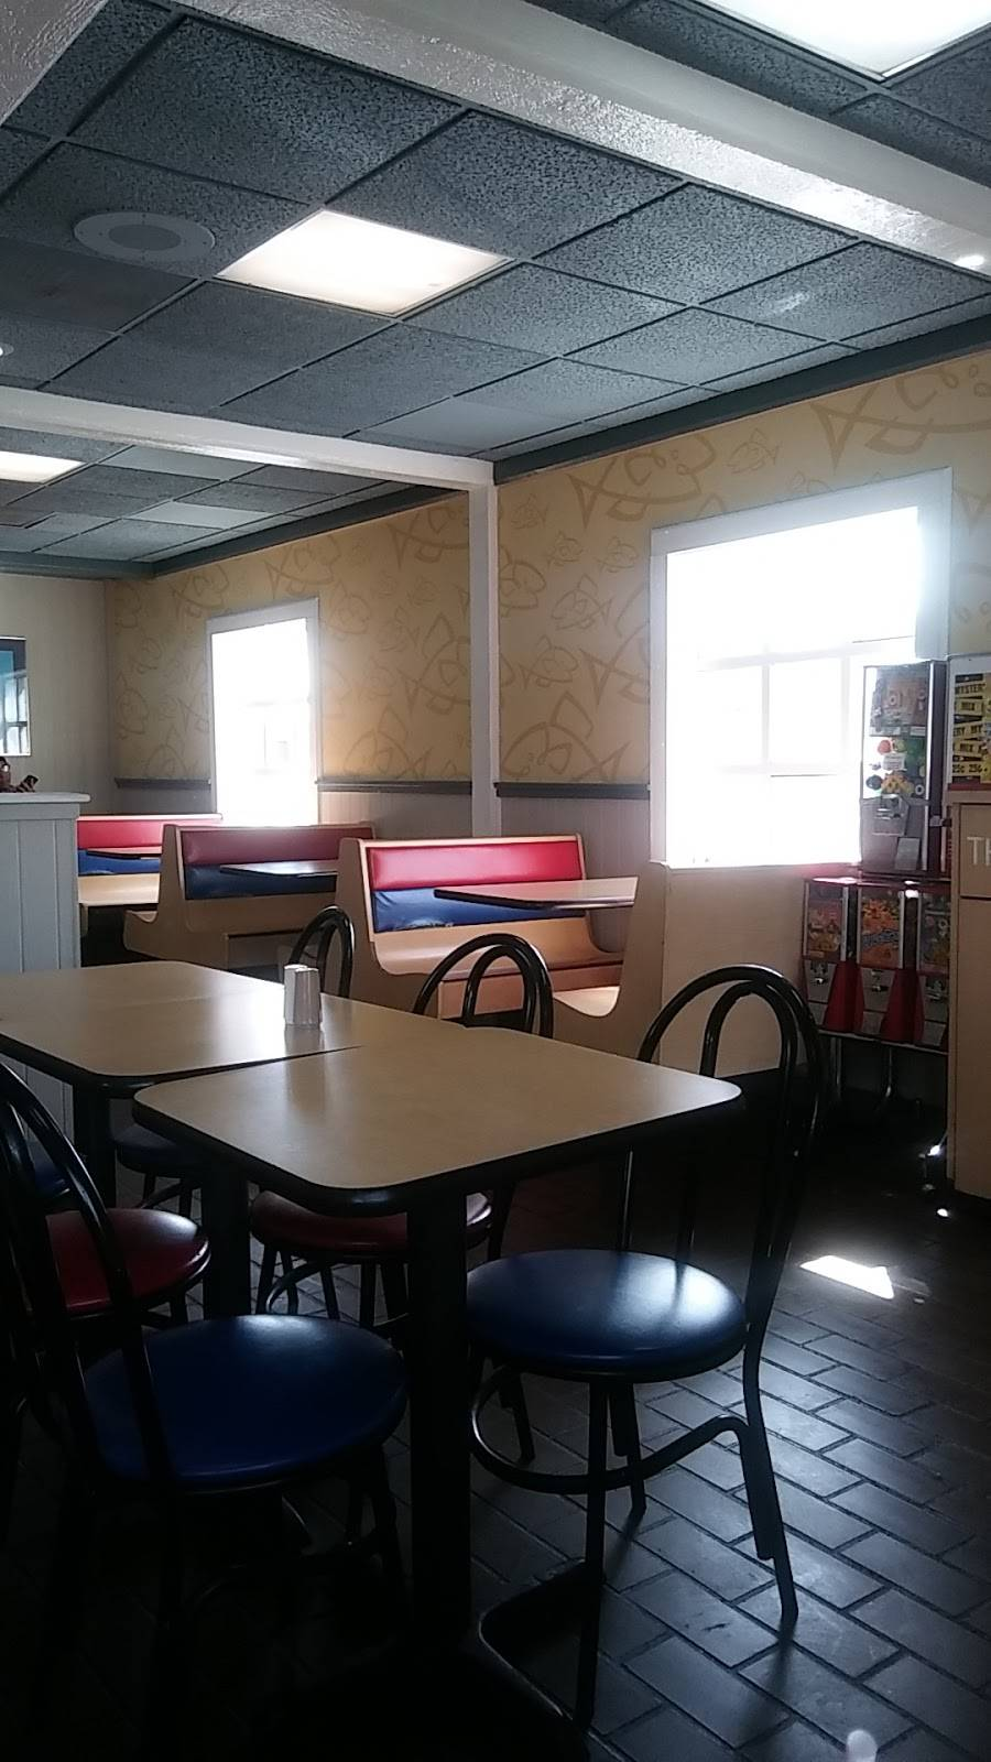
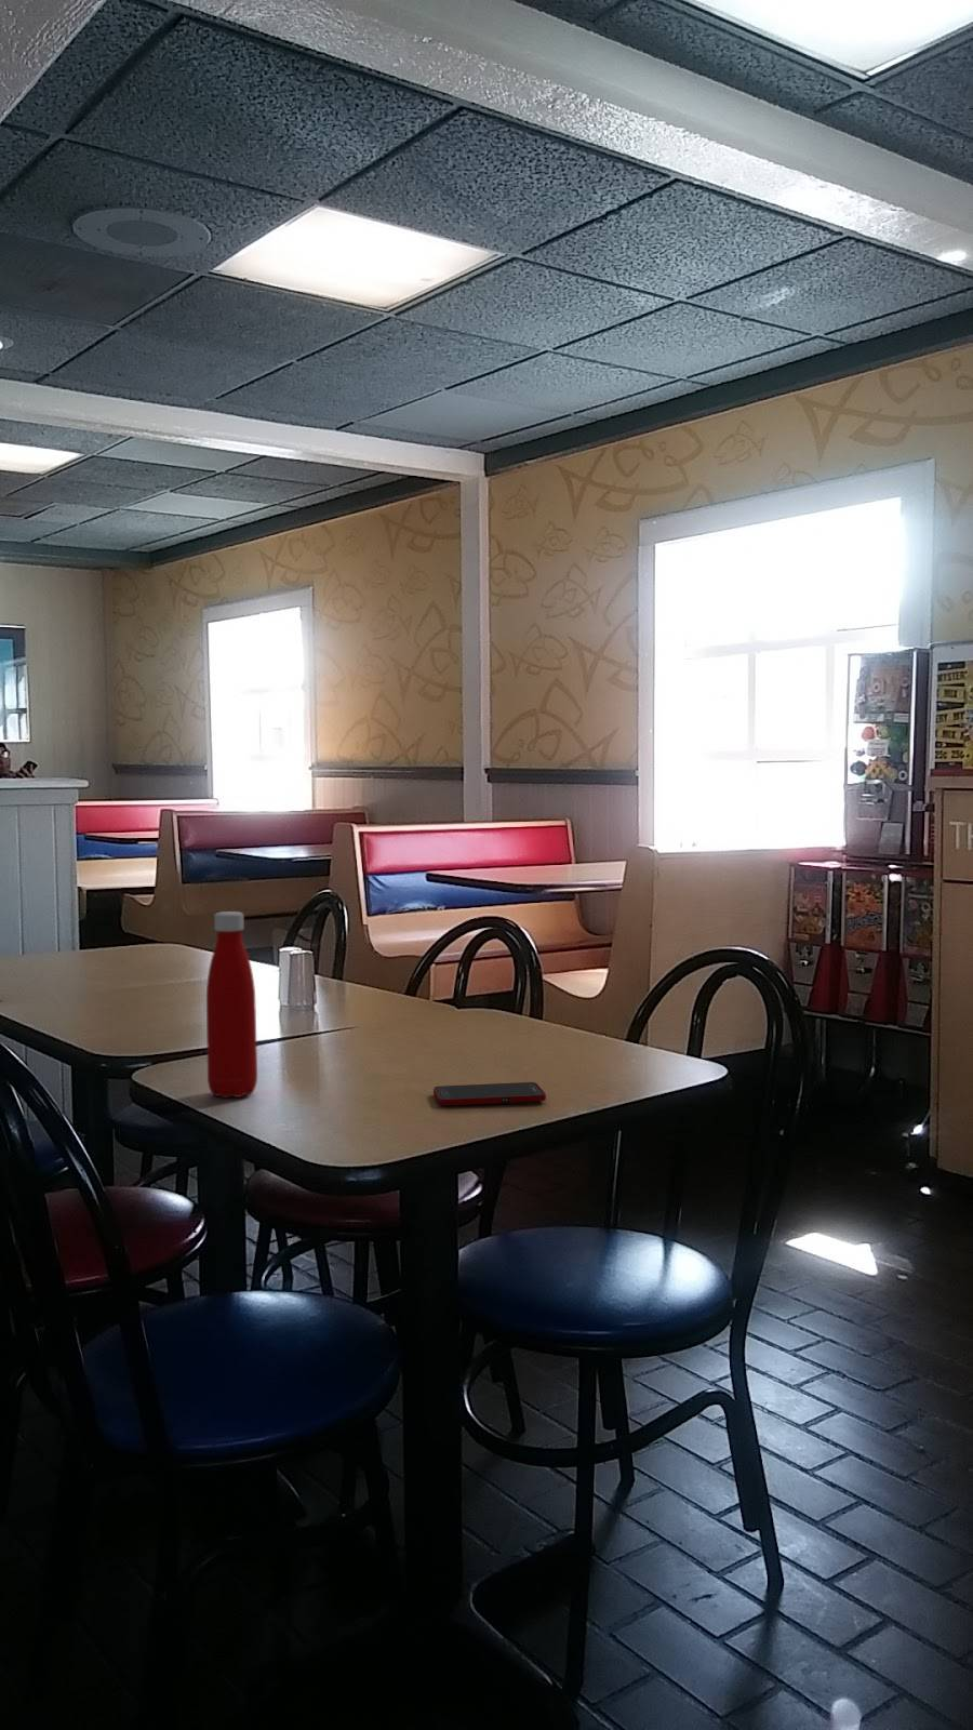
+ bottle [206,910,258,1099]
+ cell phone [432,1081,546,1107]
